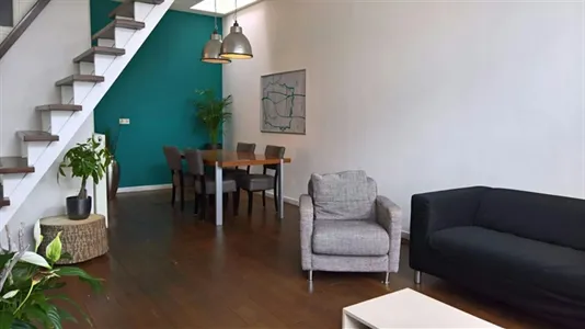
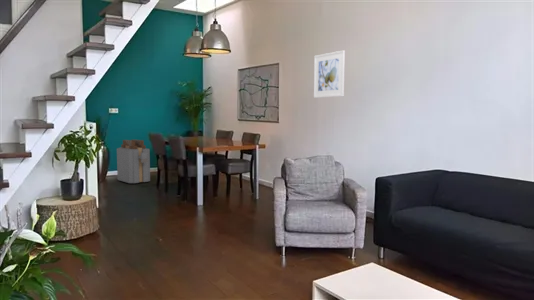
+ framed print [313,49,346,99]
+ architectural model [116,139,151,185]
